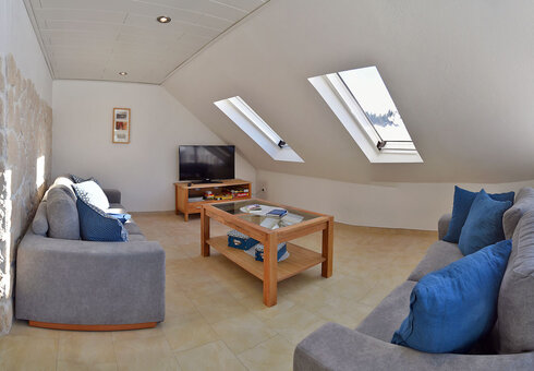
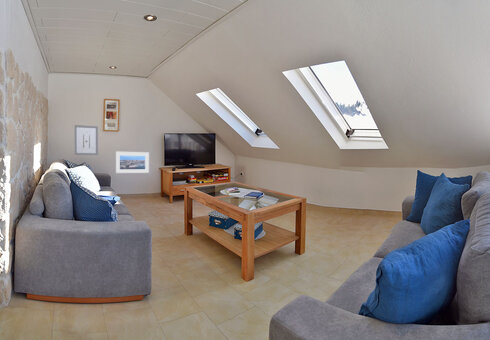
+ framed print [115,151,150,174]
+ wall art [74,124,99,156]
